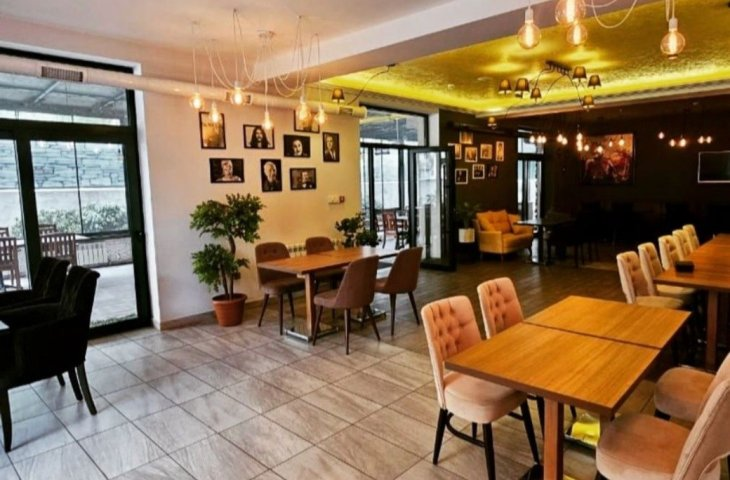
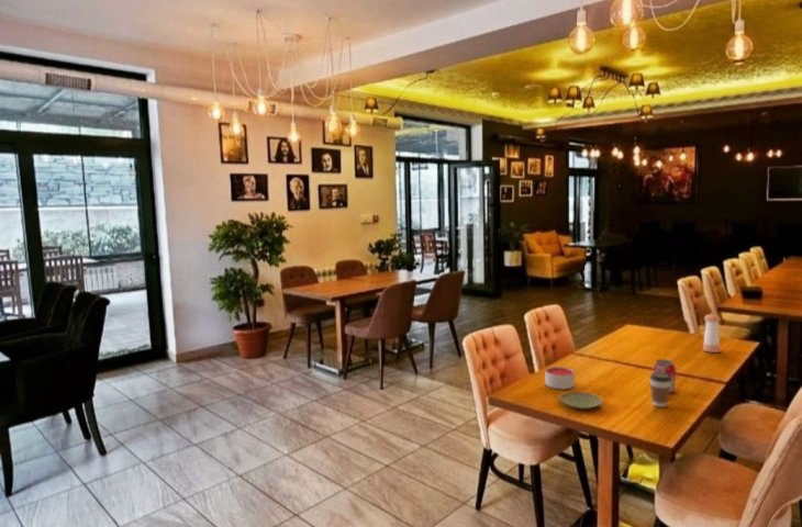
+ coffee cup [648,372,671,408]
+ beverage can [653,358,677,394]
+ plate [558,391,603,411]
+ candle [544,366,576,390]
+ pepper shaker [702,312,722,354]
